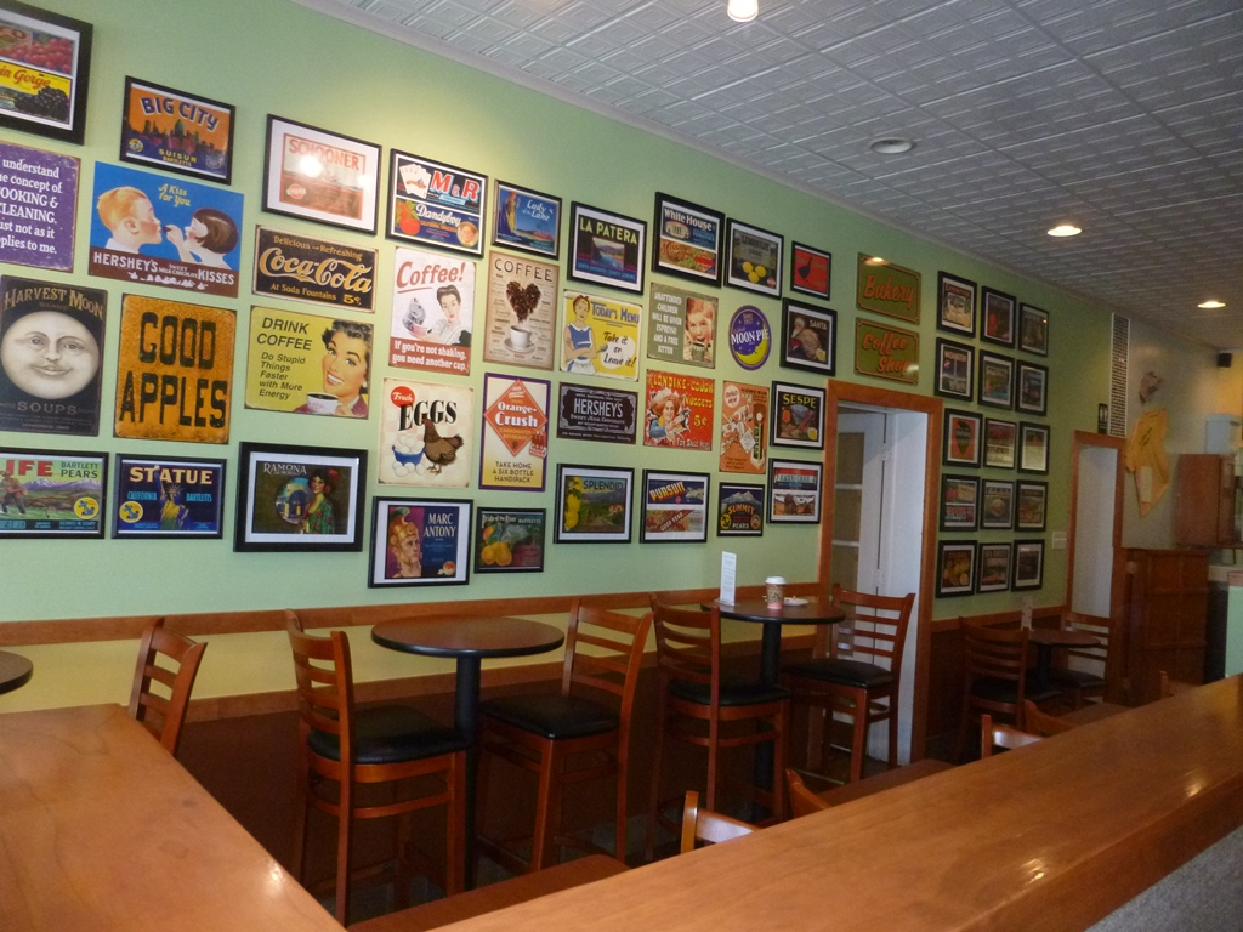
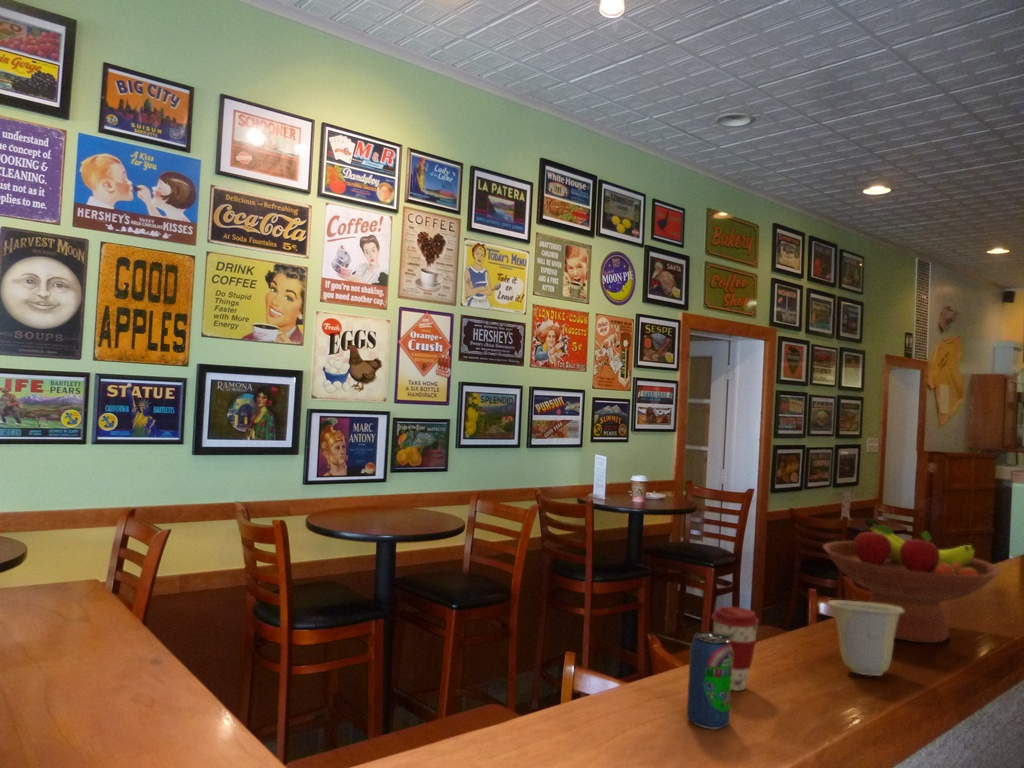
+ coffee cup [710,606,760,692]
+ fruit bowl [822,517,1002,644]
+ beverage can [686,631,733,730]
+ cup [826,599,904,677]
